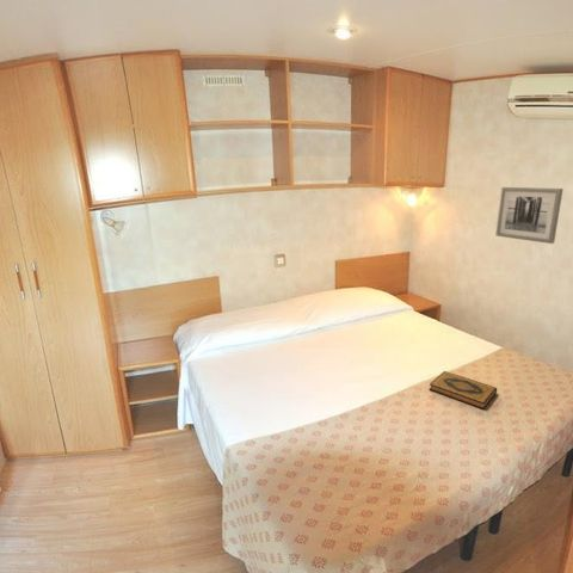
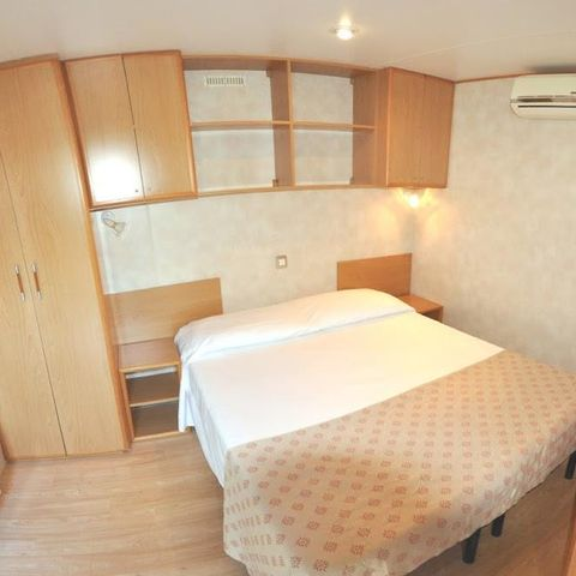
- wall art [494,186,565,245]
- hardback book [429,370,498,411]
